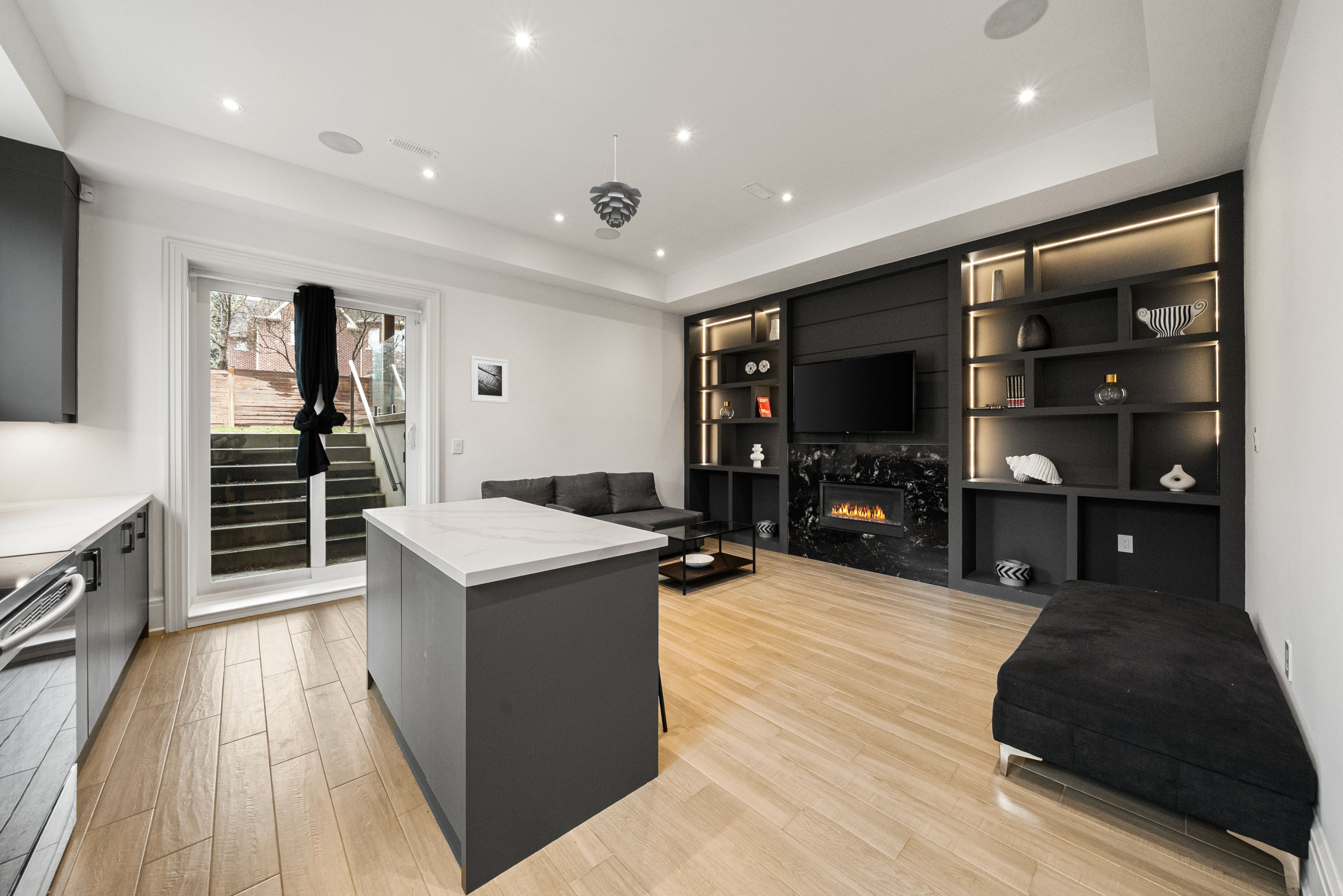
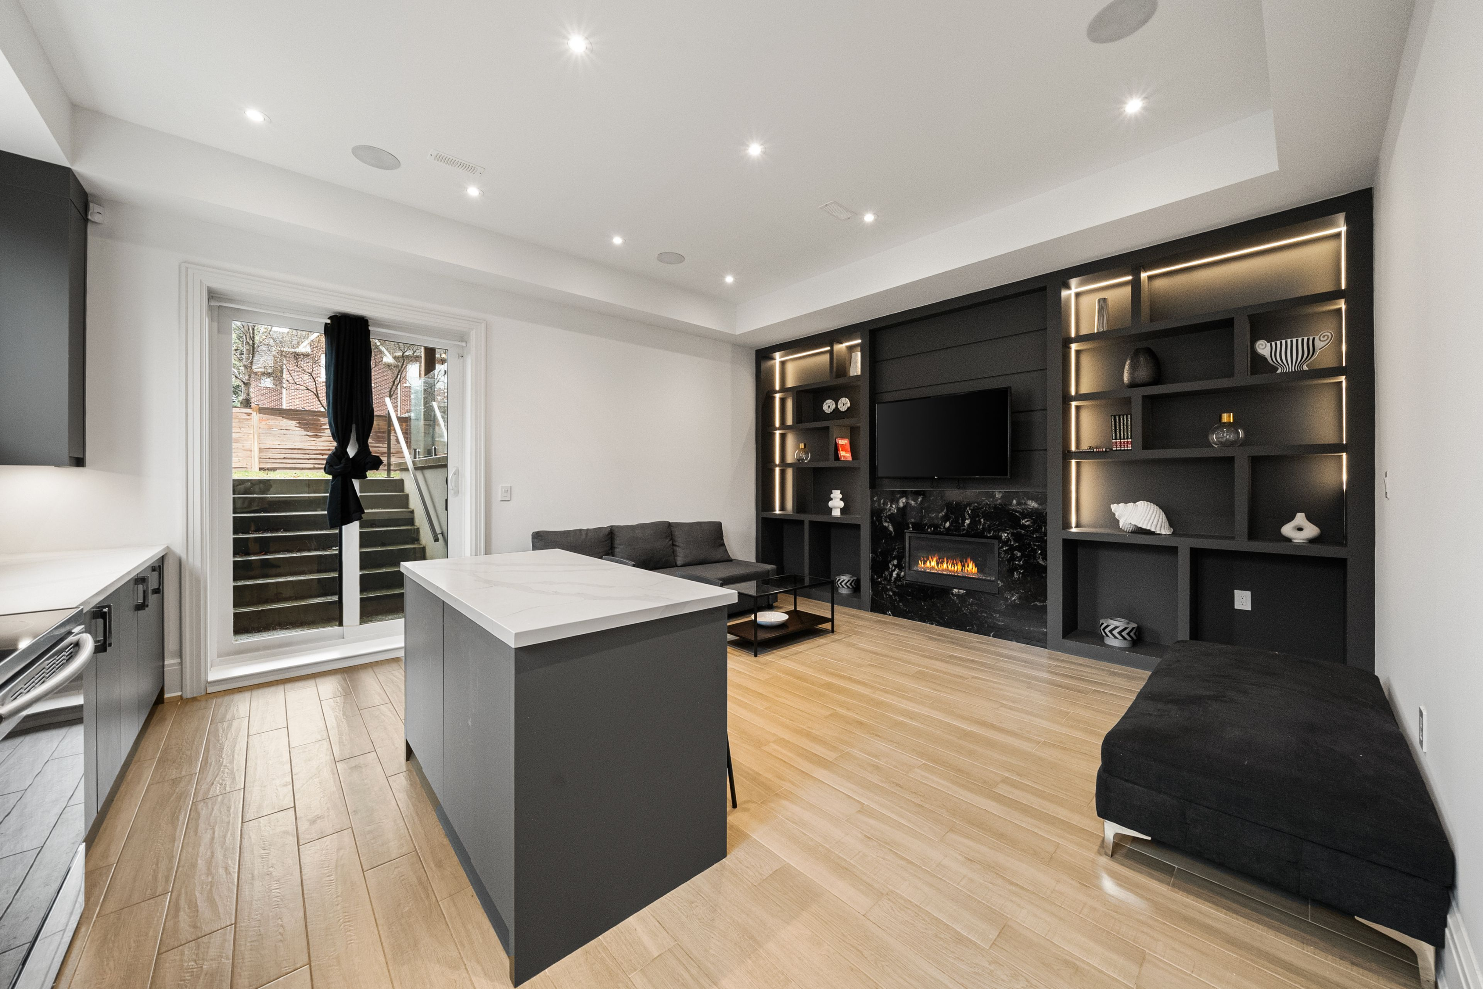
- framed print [470,355,509,404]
- pendant light [589,133,642,228]
